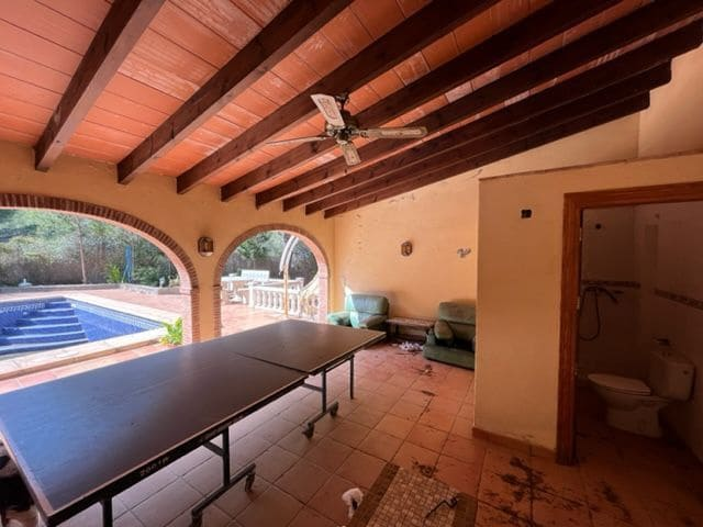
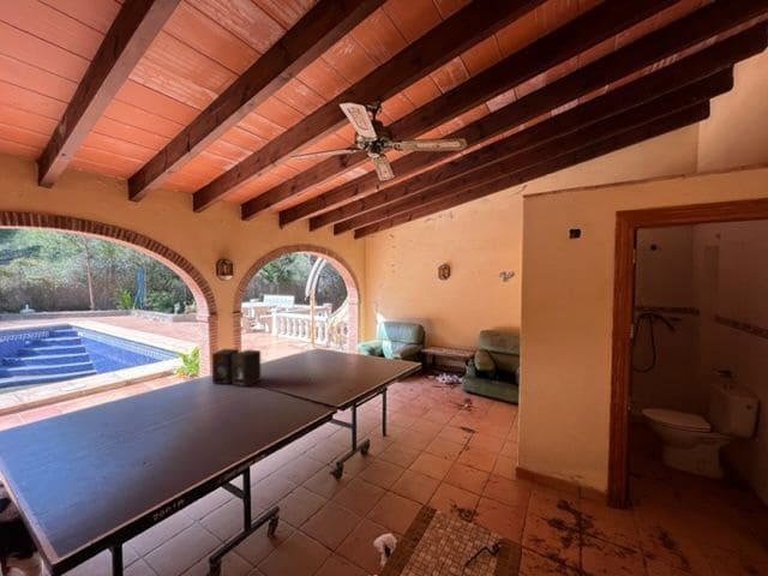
+ speaker [211,348,262,388]
